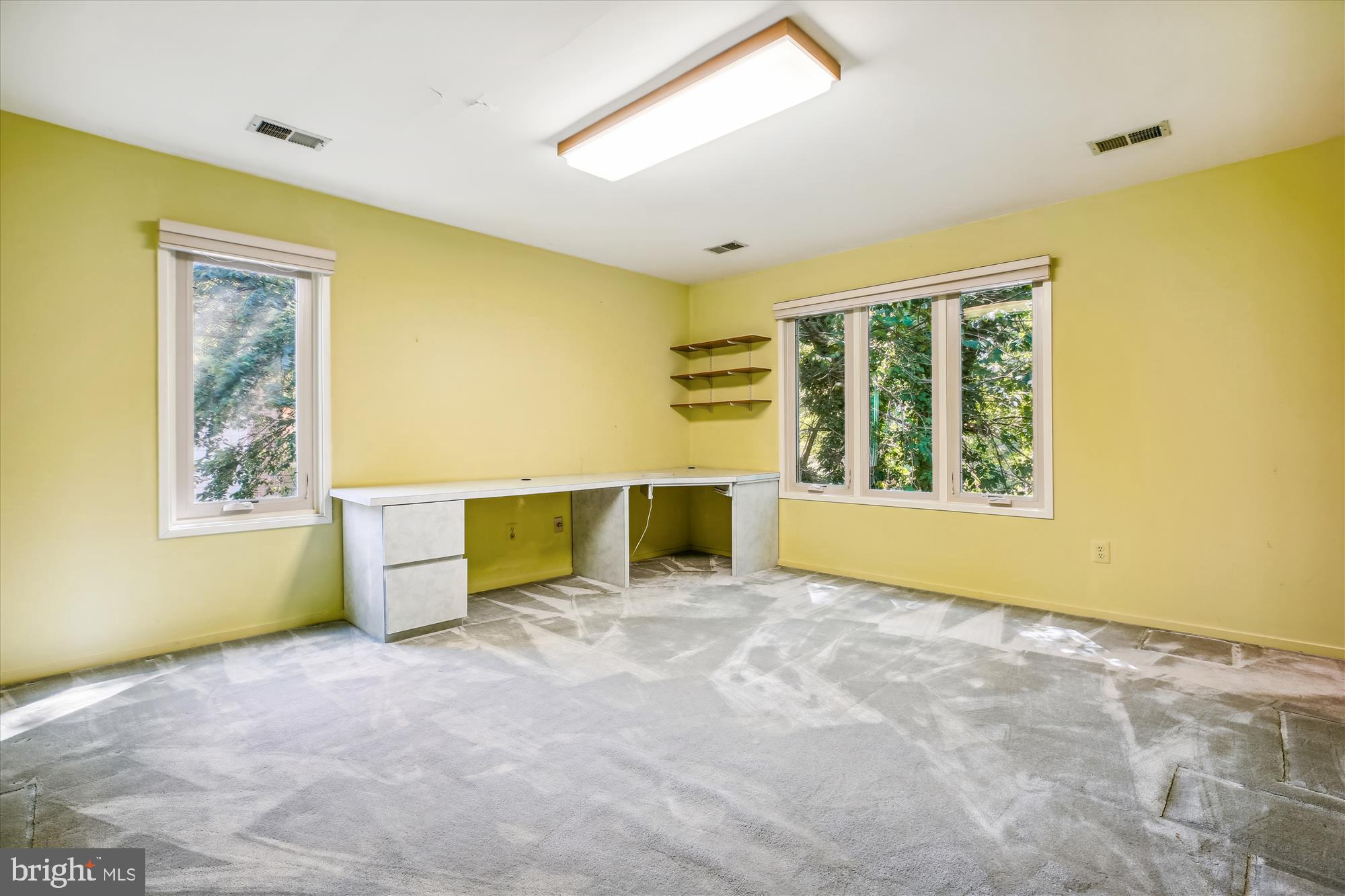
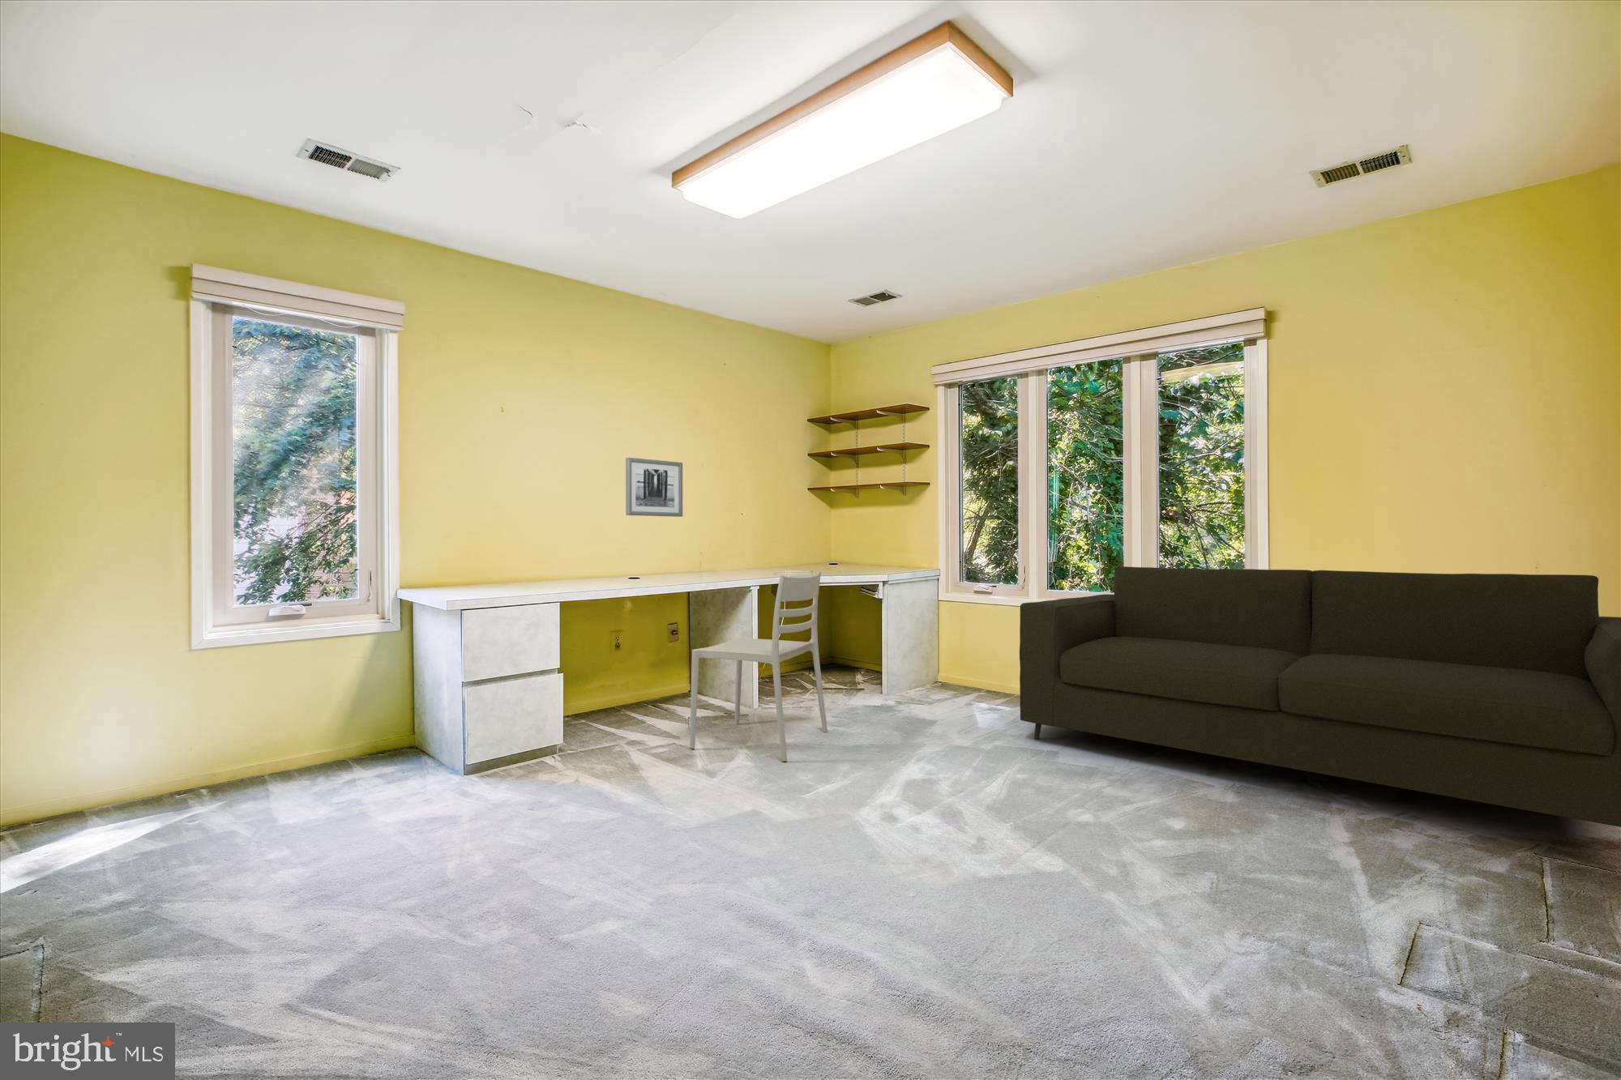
+ chair [689,570,828,763]
+ wall art [624,457,683,518]
+ sofa [1018,565,1621,828]
